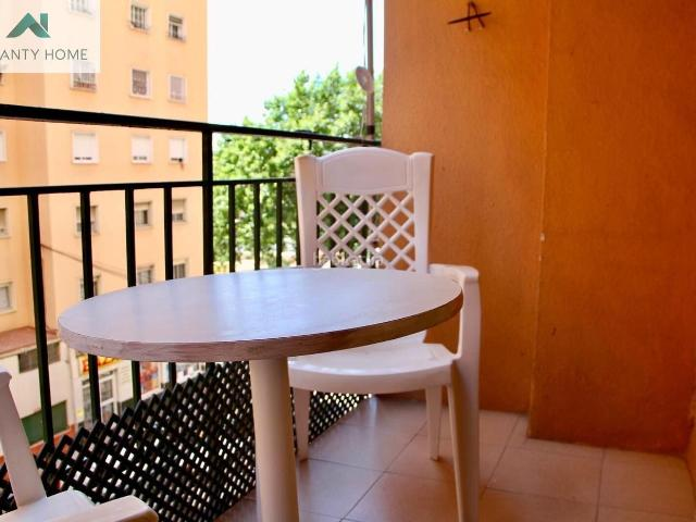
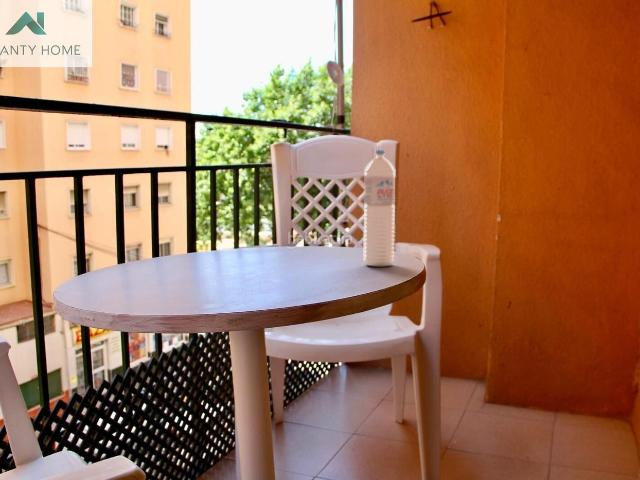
+ water bottle [362,149,397,267]
